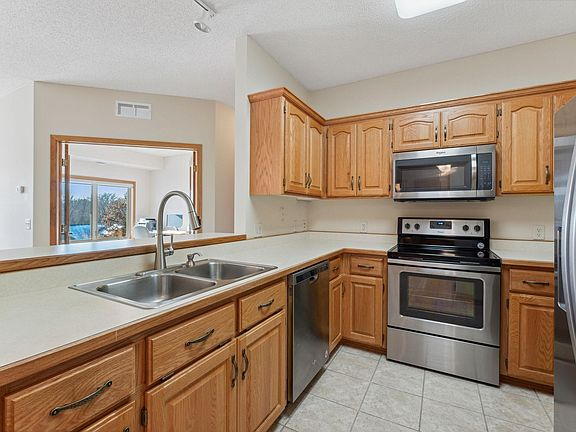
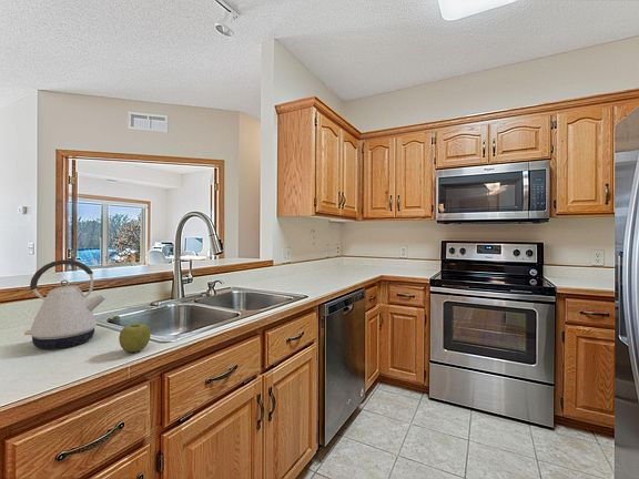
+ apple [118,323,152,354]
+ kettle [23,258,106,349]
